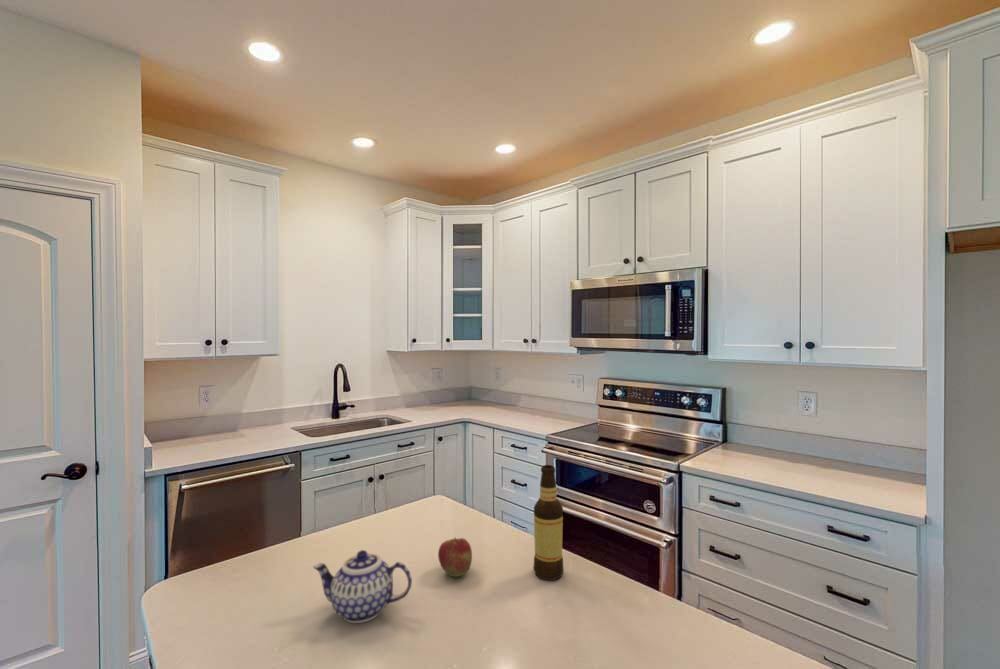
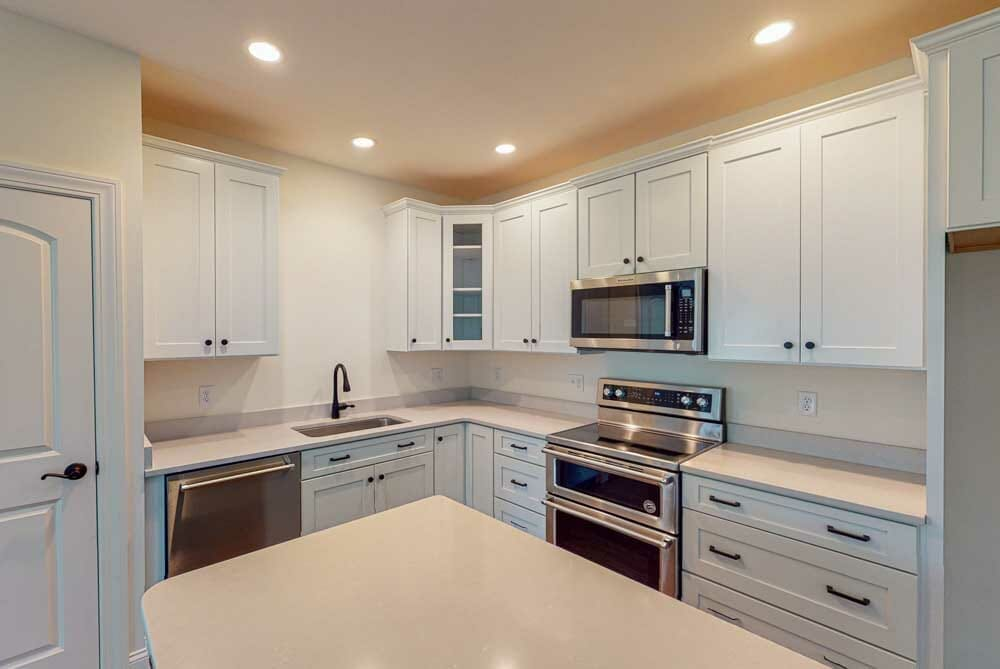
- bottle [532,464,565,581]
- teapot [312,549,413,624]
- fruit [437,537,473,578]
